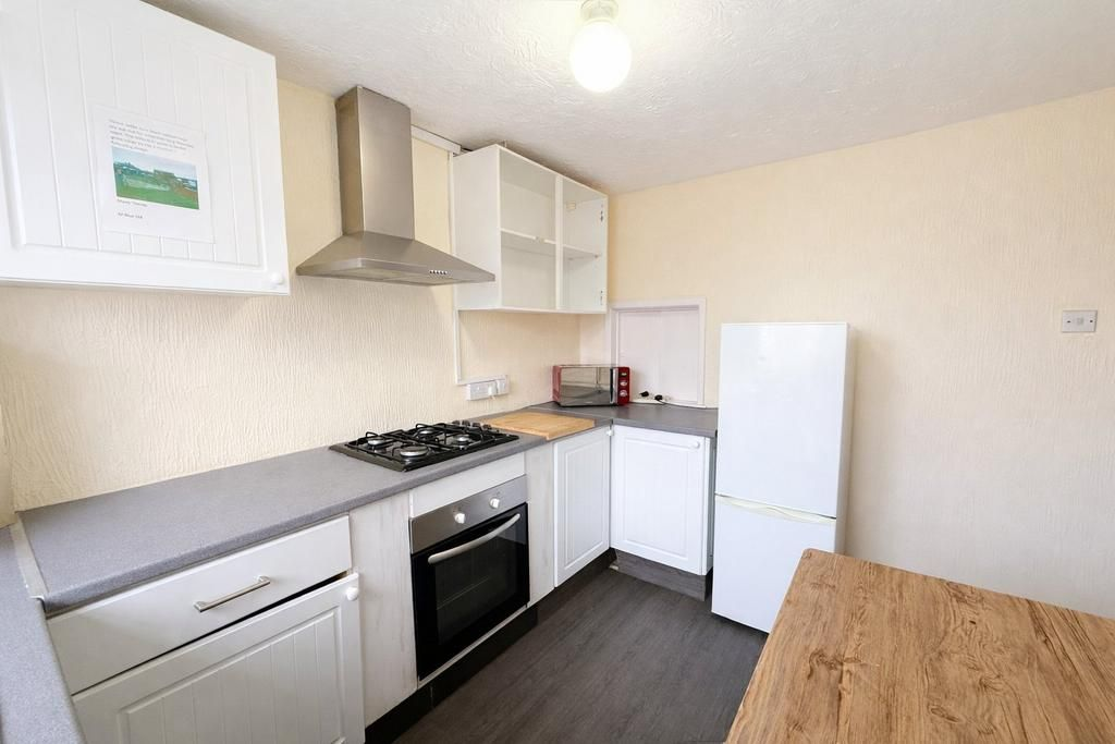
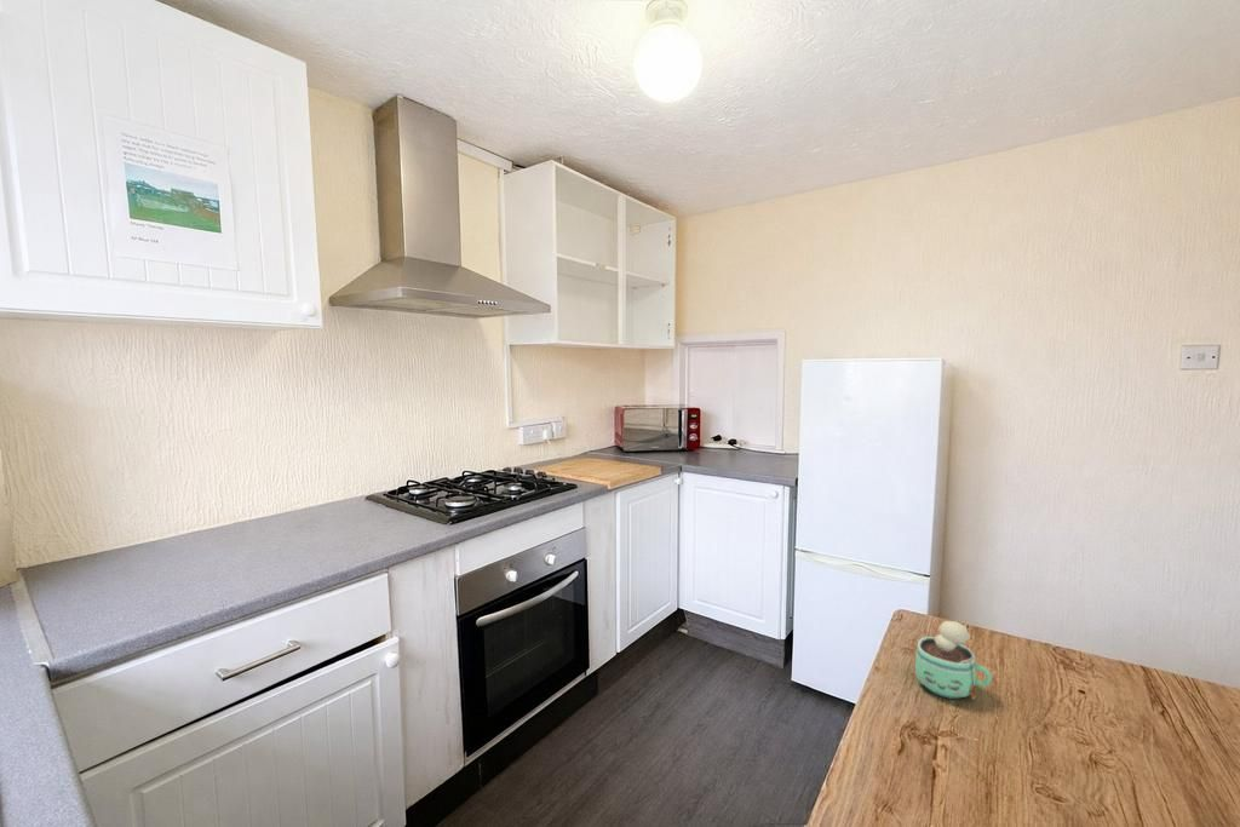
+ chocolate milk [914,620,993,700]
